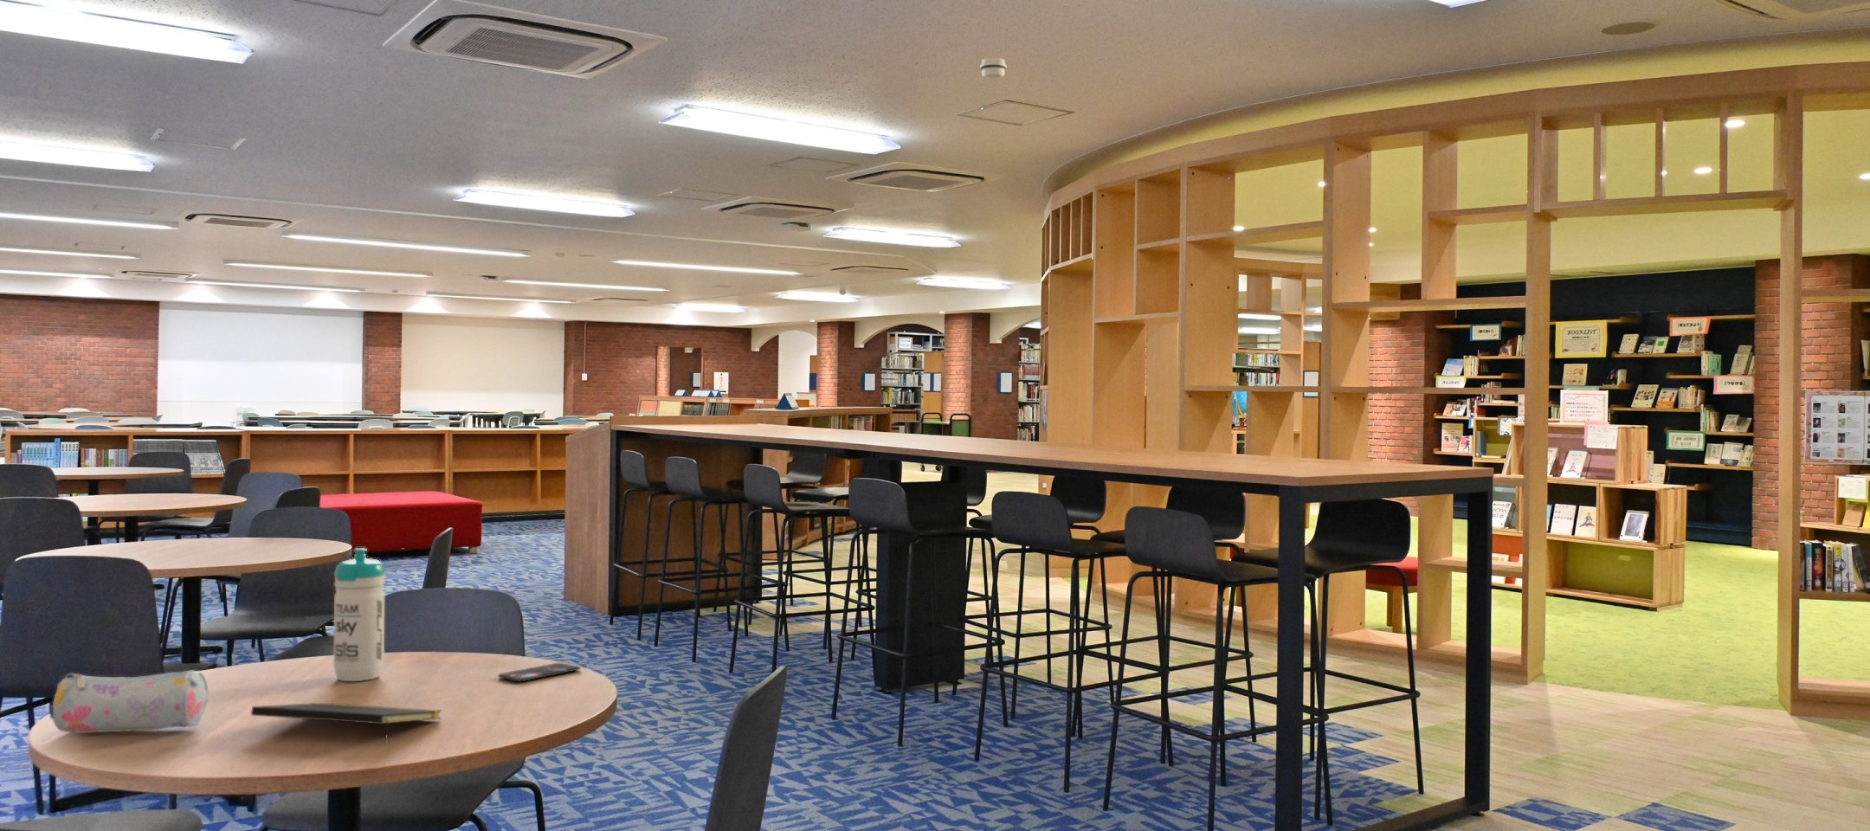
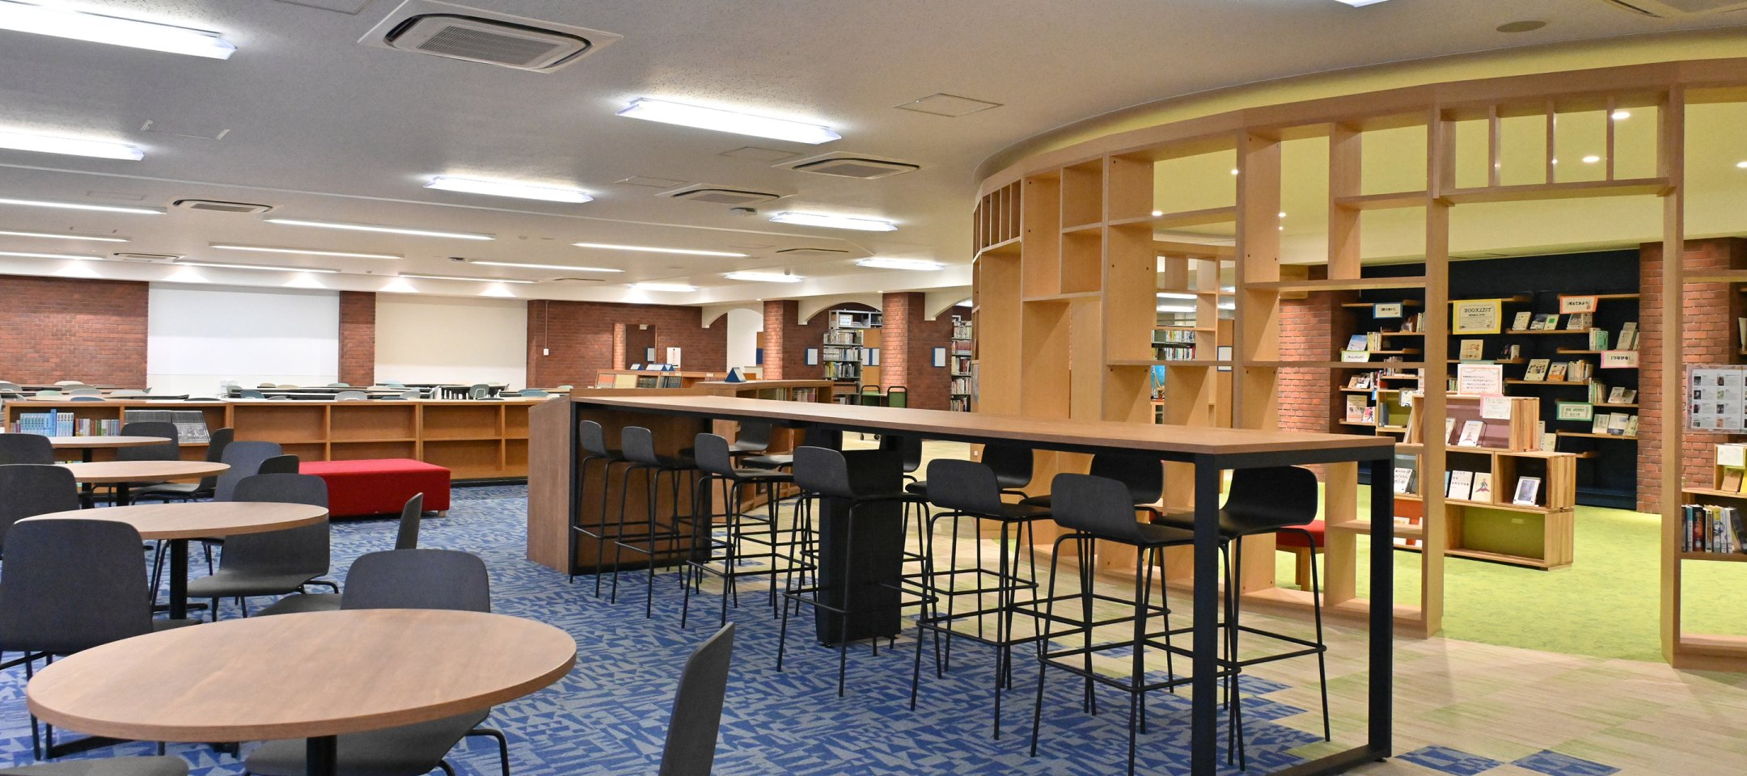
- smartphone [497,662,581,682]
- pencil case [48,670,210,734]
- notepad [250,702,444,745]
- water bottle [333,547,386,682]
- smoke detector [979,57,1008,80]
